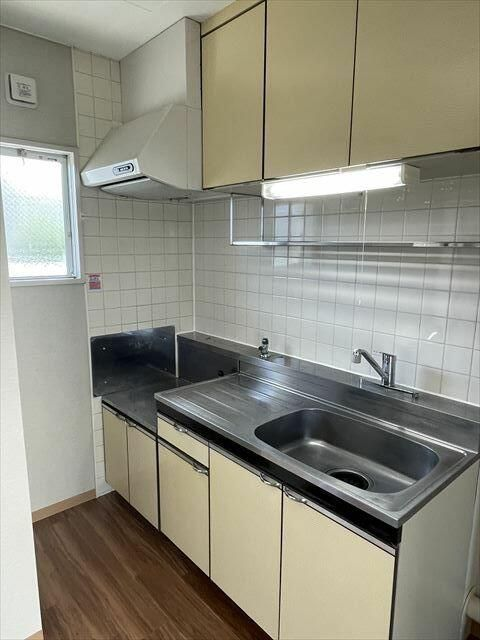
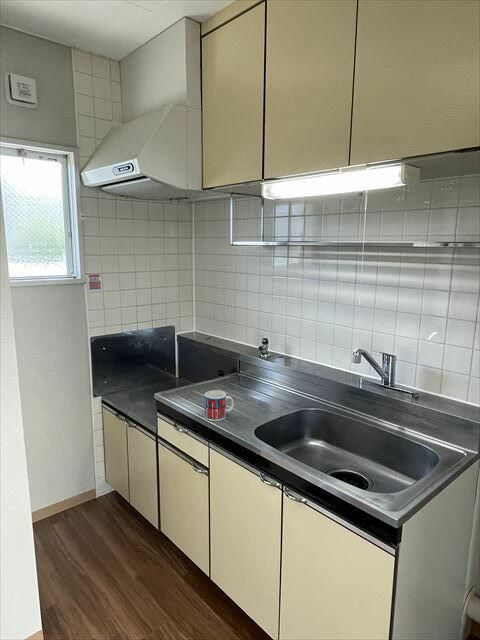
+ mug [204,389,235,422]
